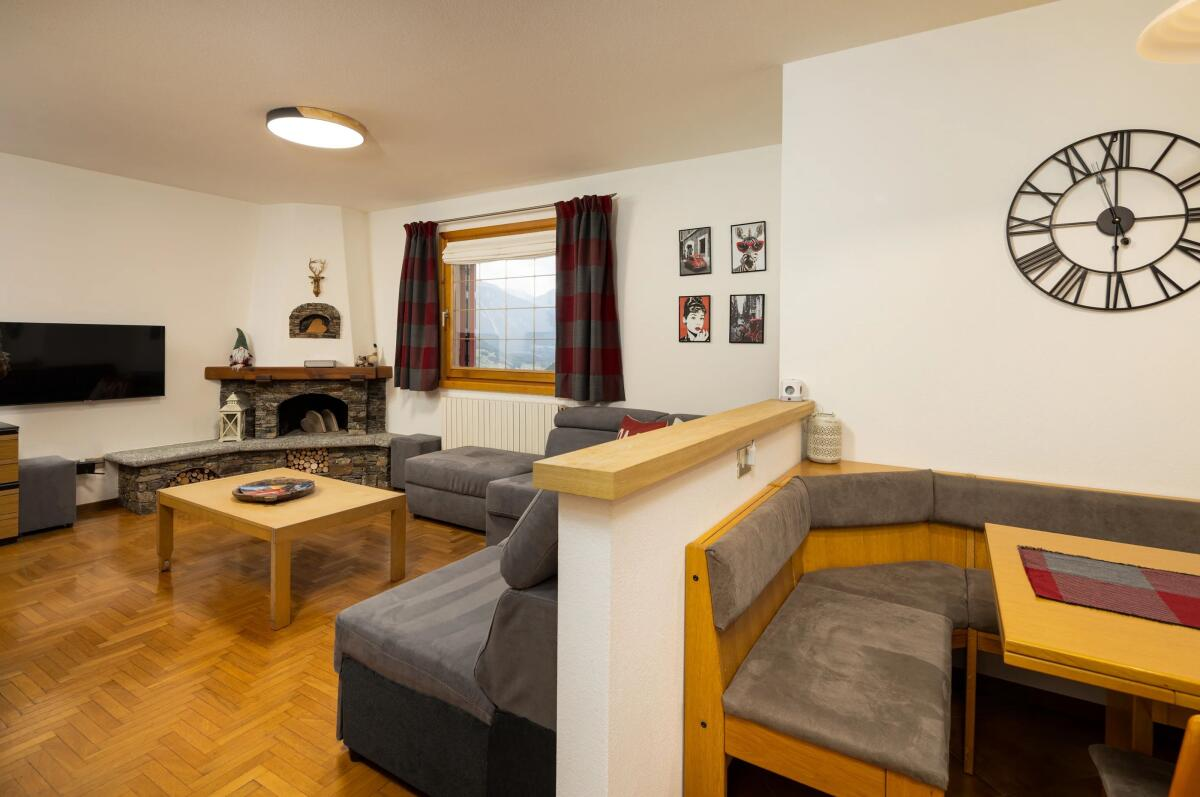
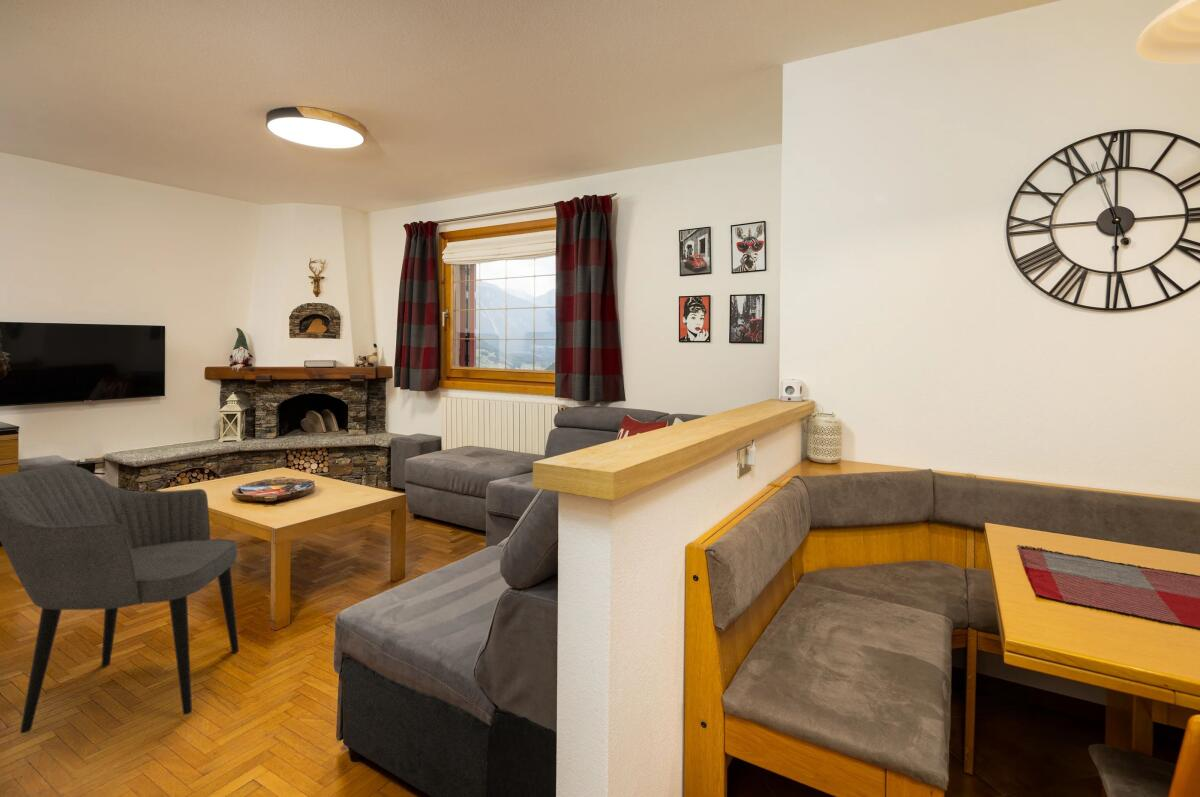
+ armchair [0,463,240,735]
